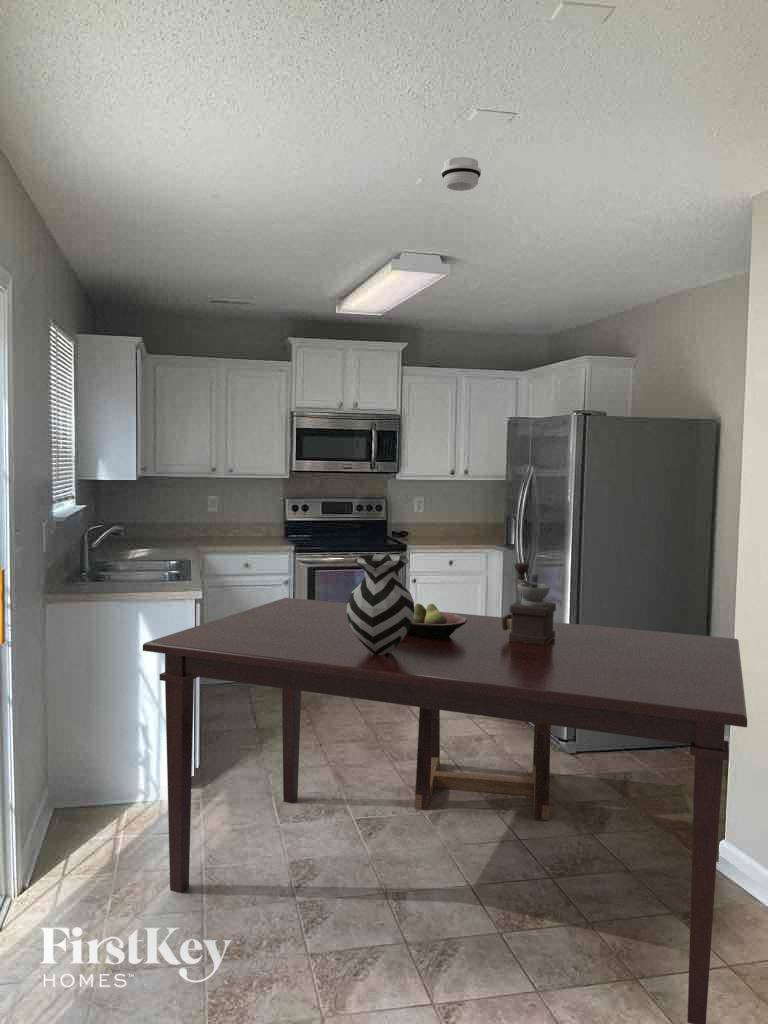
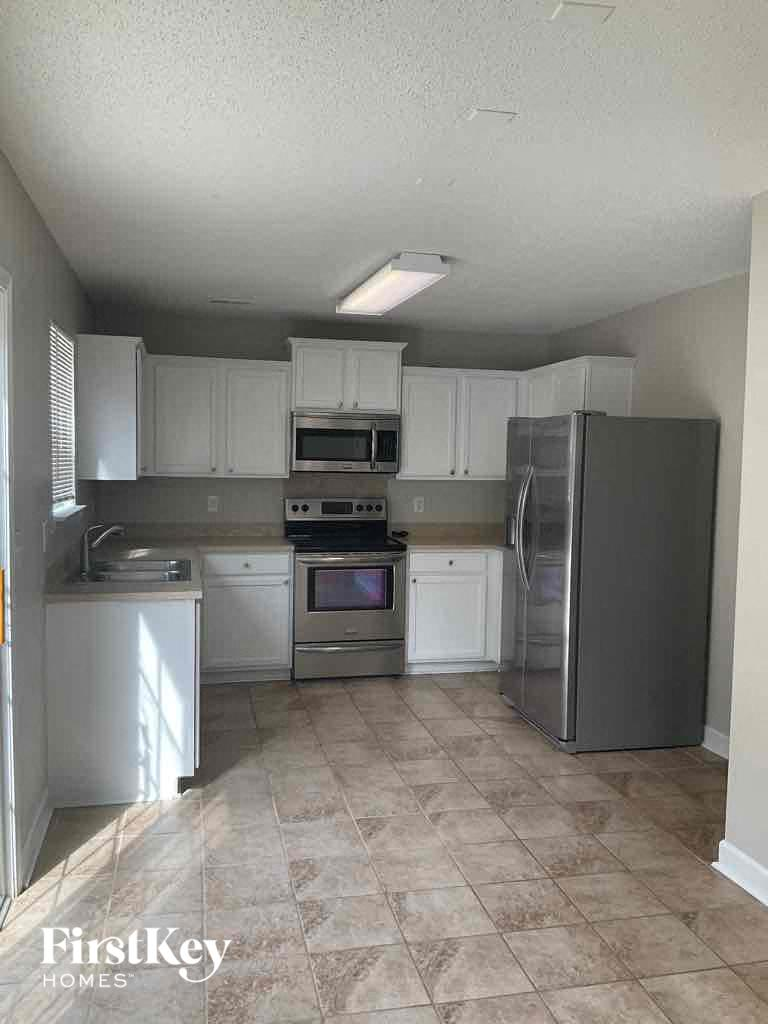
- dining table [142,597,748,1024]
- vase [346,554,415,655]
- coffee grinder [501,562,557,645]
- stool [414,707,552,821]
- smoke detector [440,156,482,192]
- fruit bowl [408,602,467,638]
